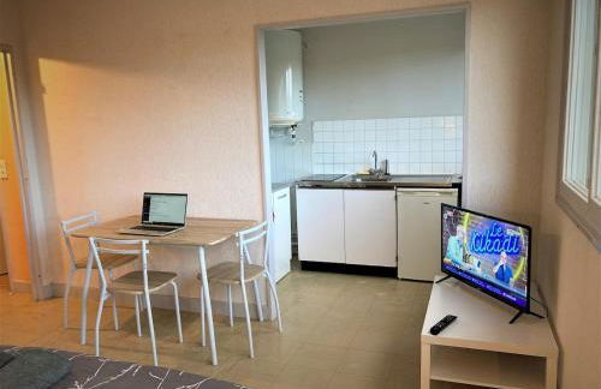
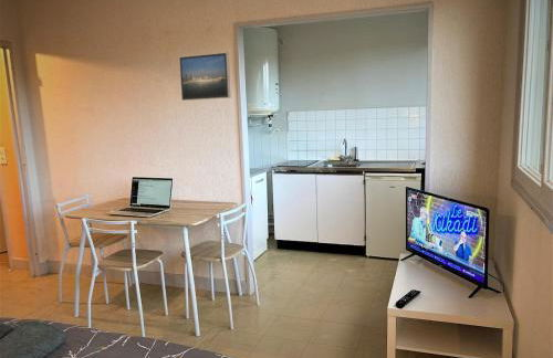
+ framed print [178,51,232,102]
